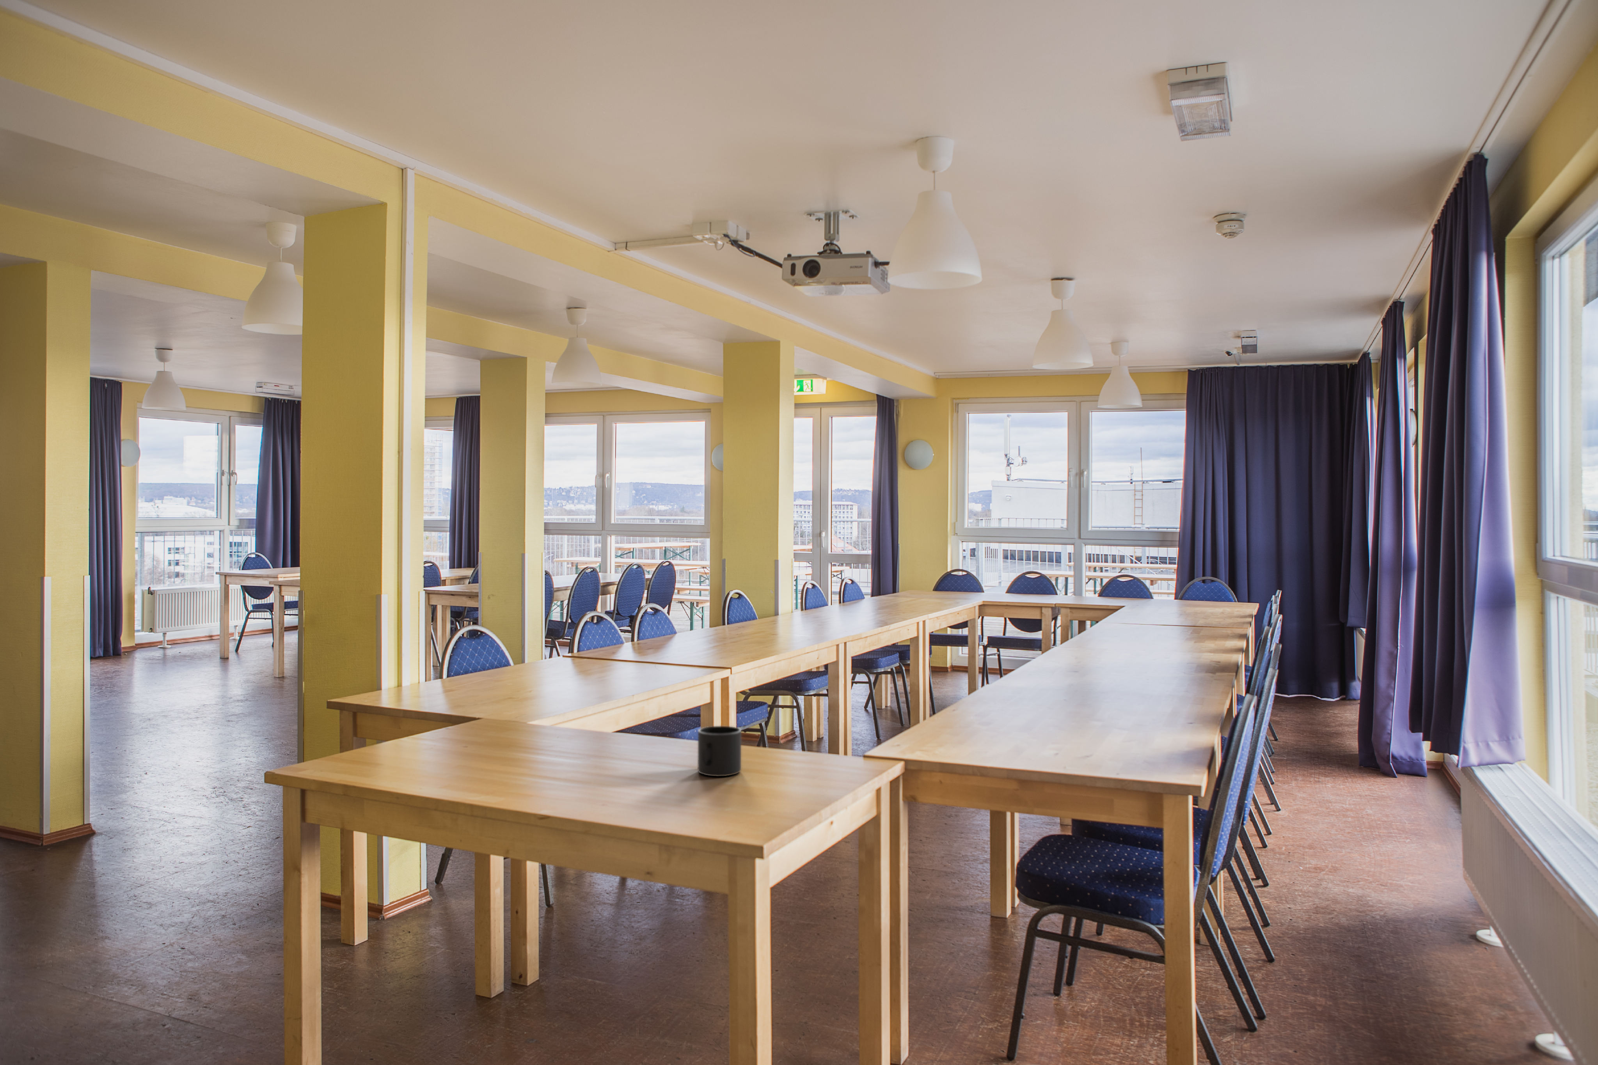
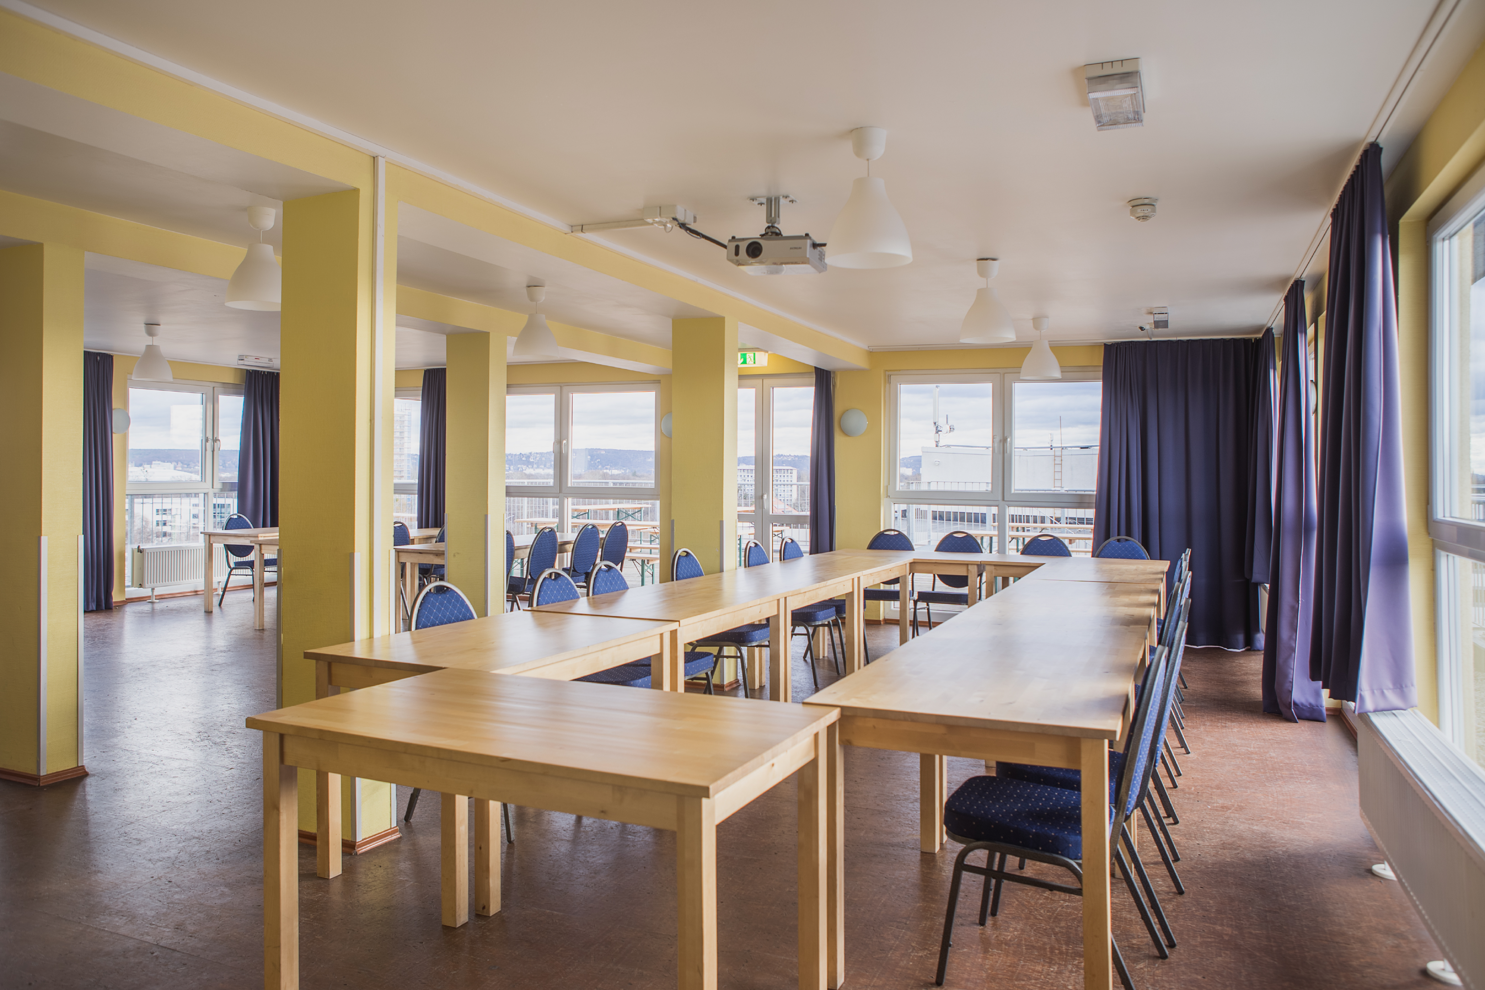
- mug [698,725,742,777]
